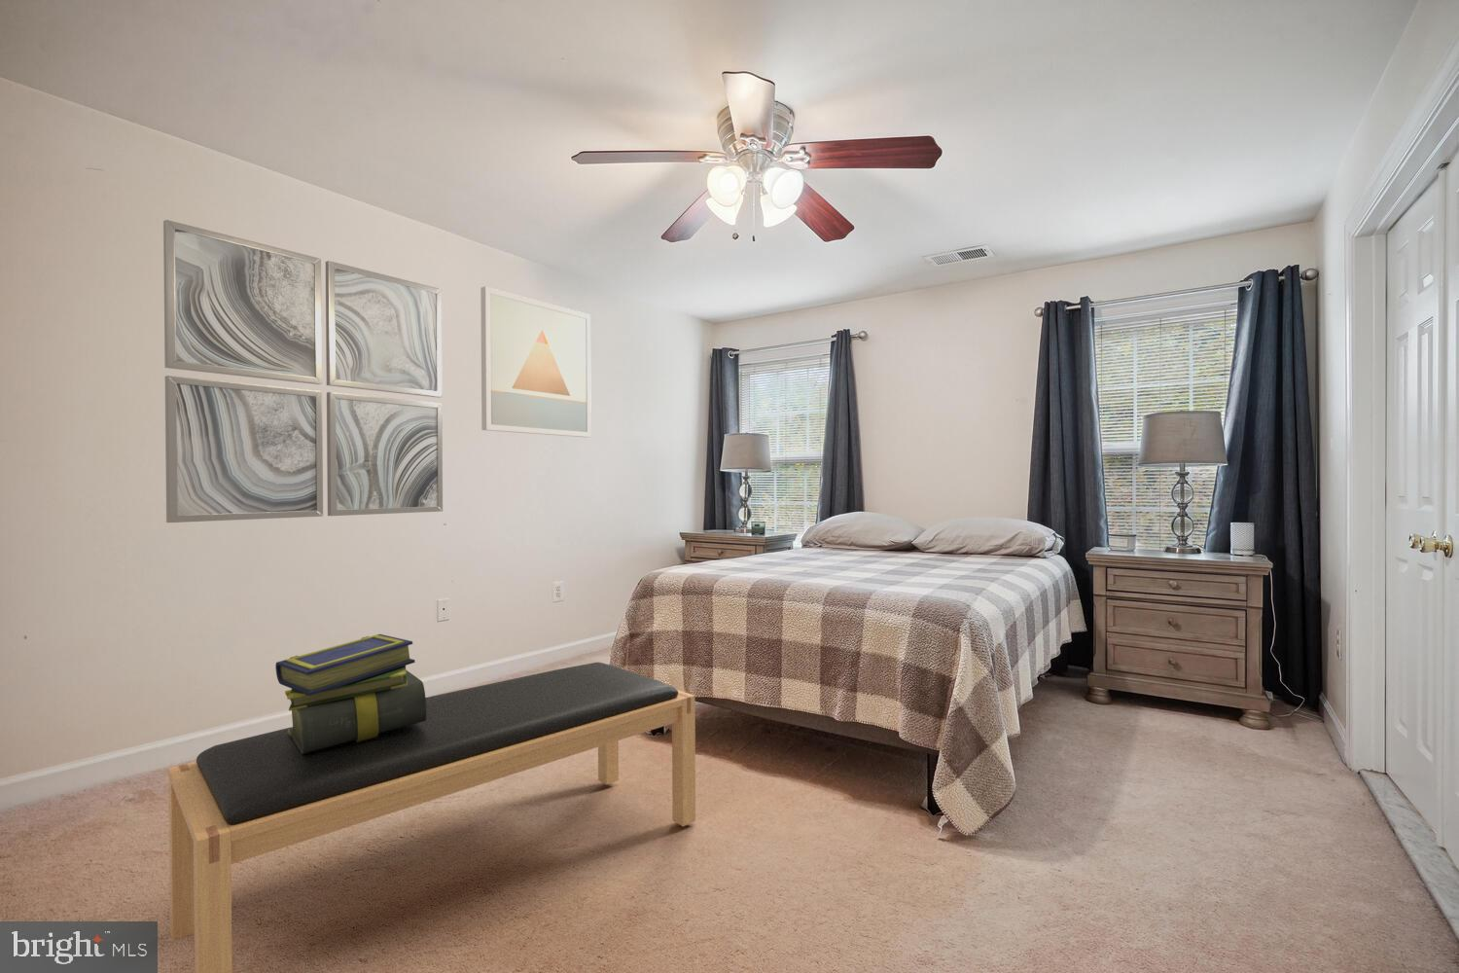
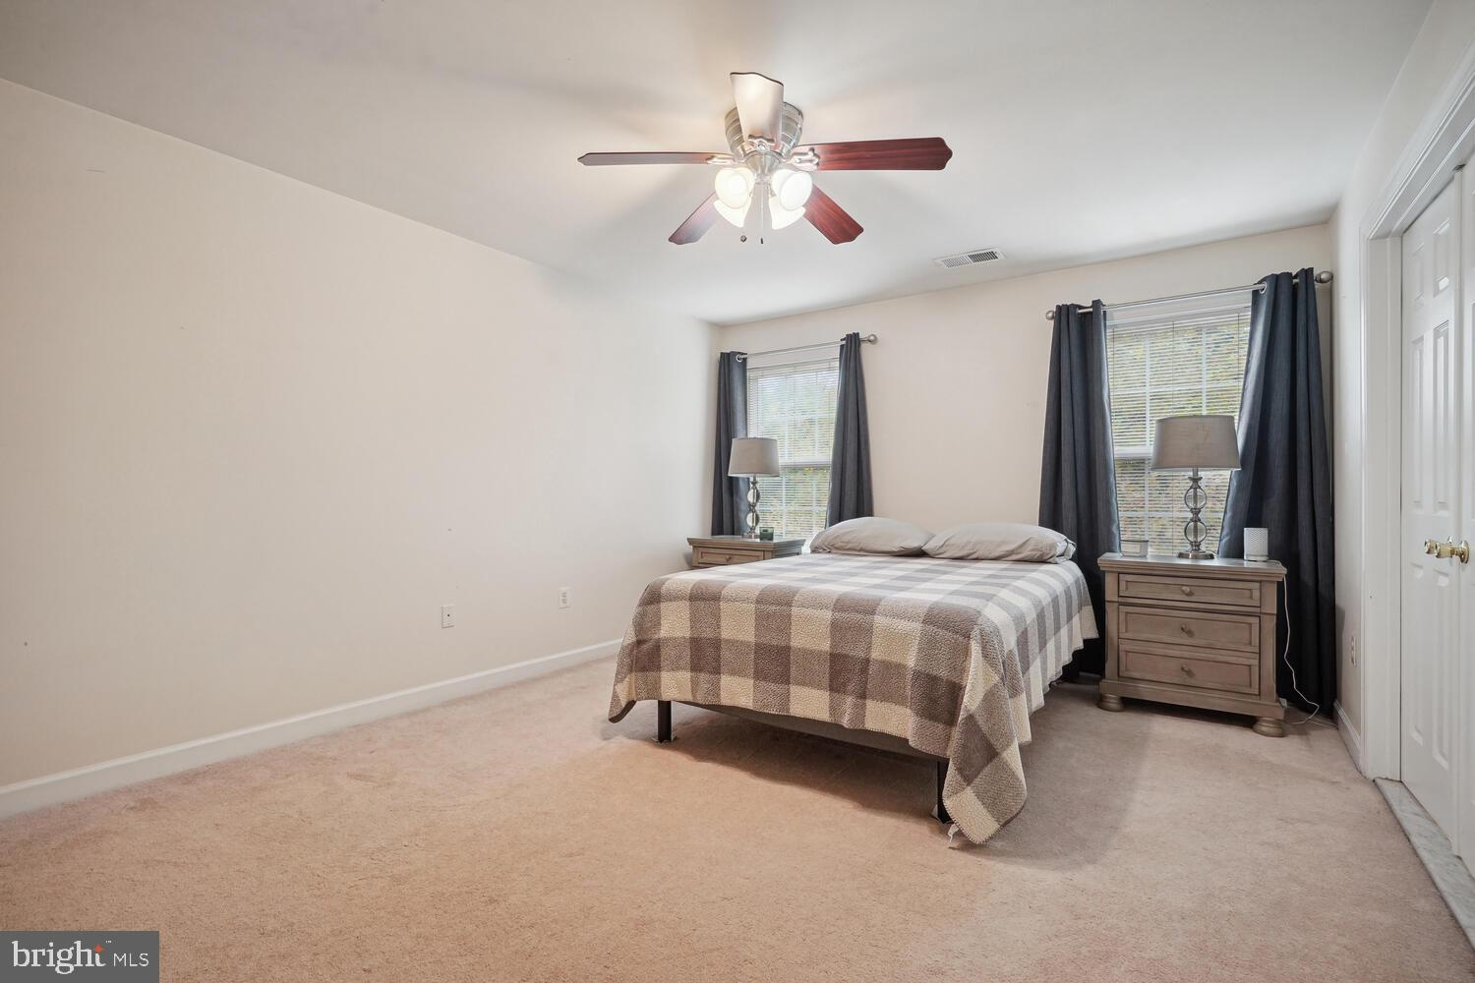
- bench [167,661,697,973]
- stack of books [275,633,426,754]
- wall art [480,286,593,438]
- wall art [163,219,444,523]
